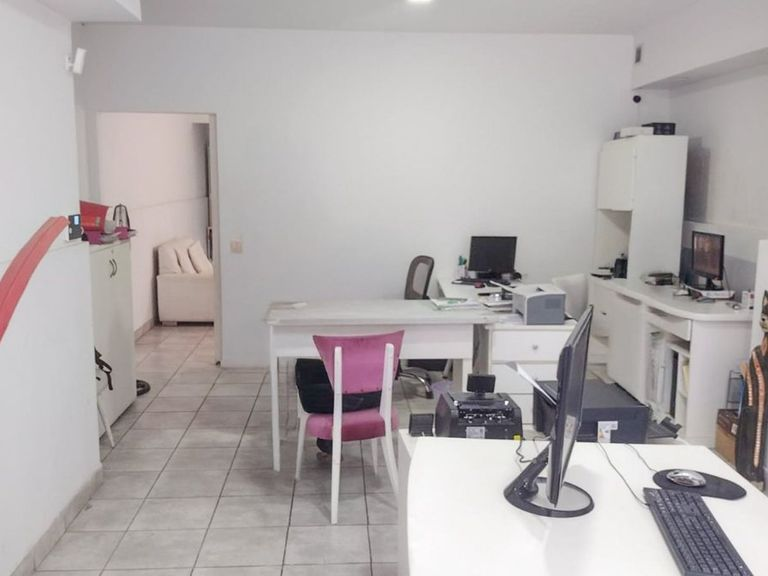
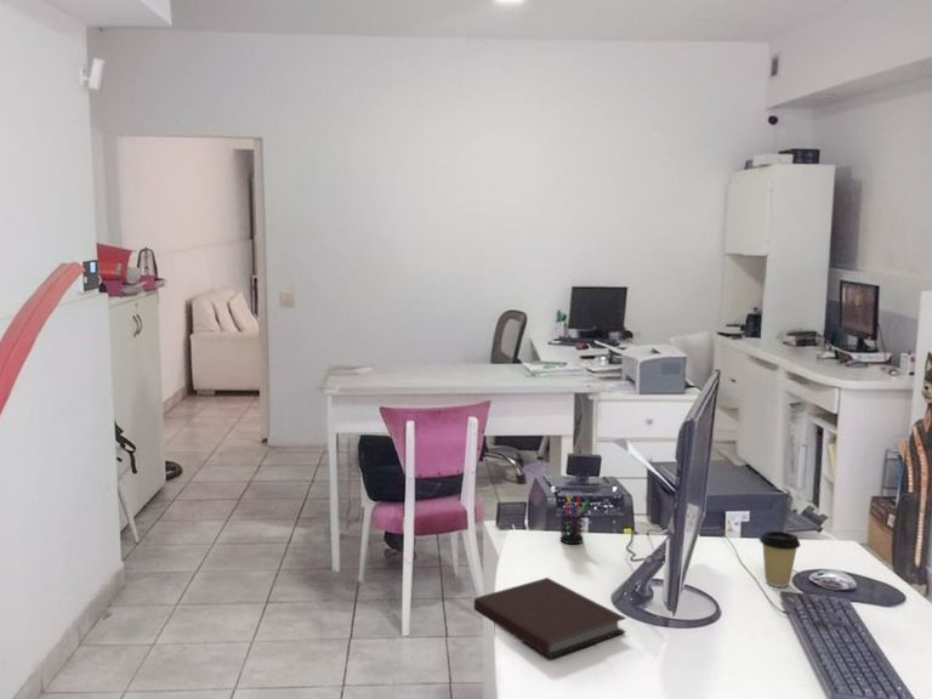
+ pen holder [559,493,590,545]
+ coffee cup [758,530,801,589]
+ notebook [472,576,627,659]
